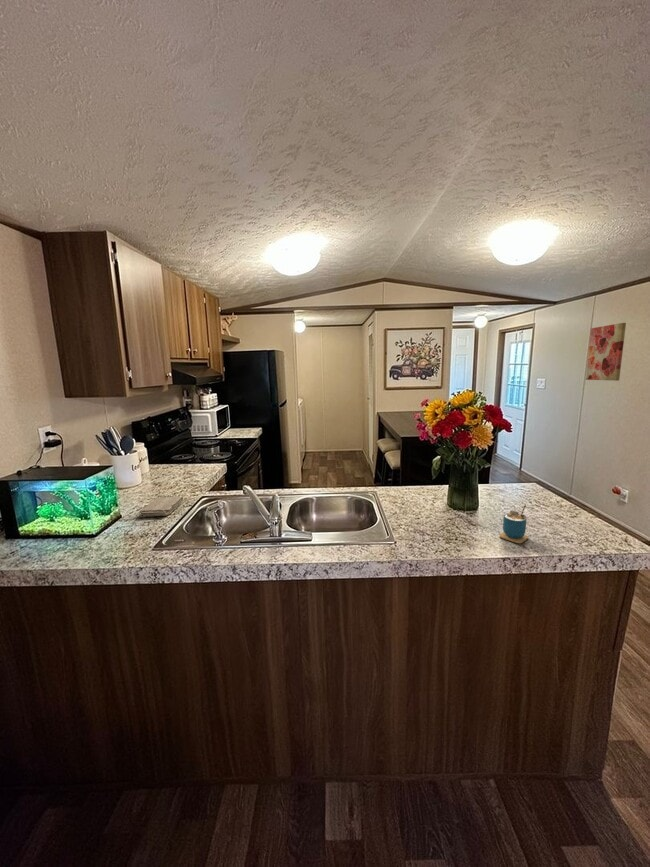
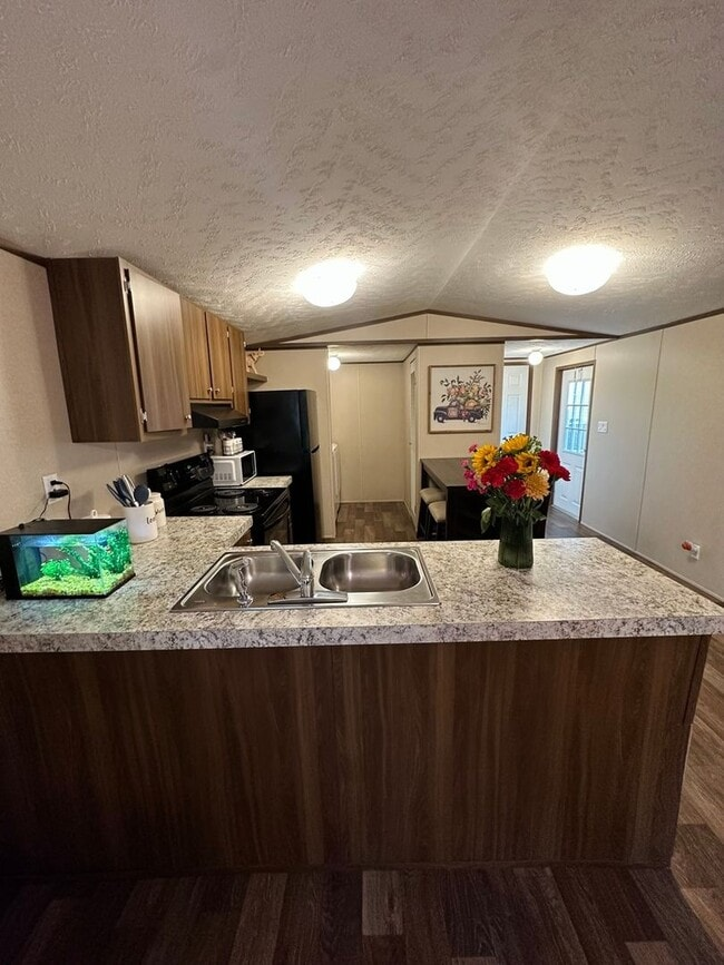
- cup [499,503,529,544]
- washcloth [139,496,184,518]
- wall art [585,322,627,382]
